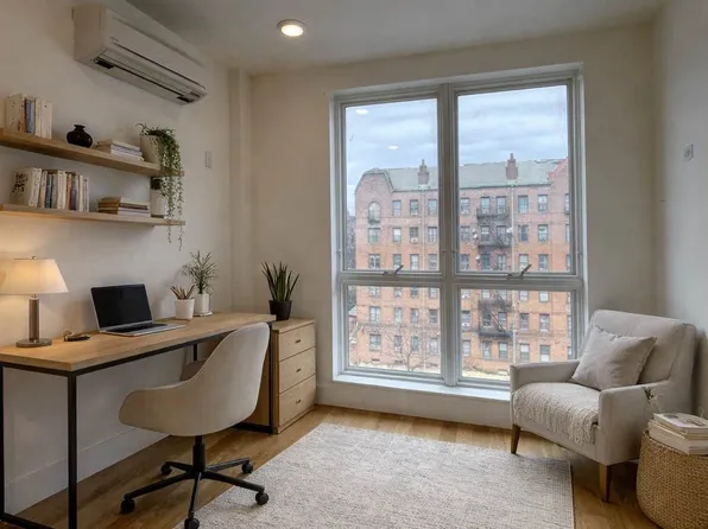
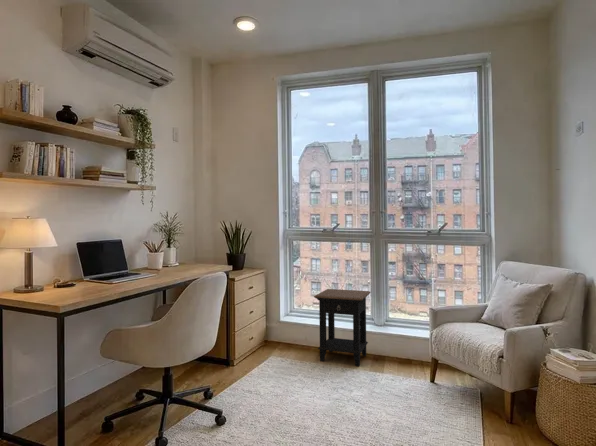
+ side table [313,288,372,367]
